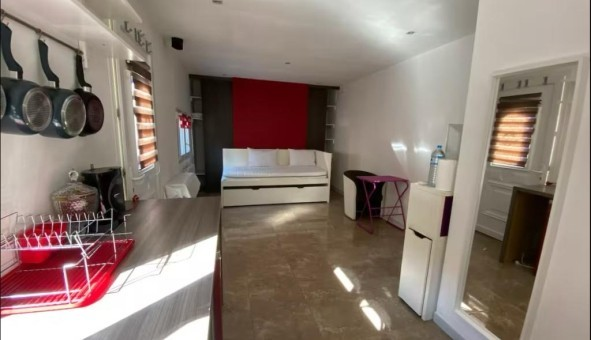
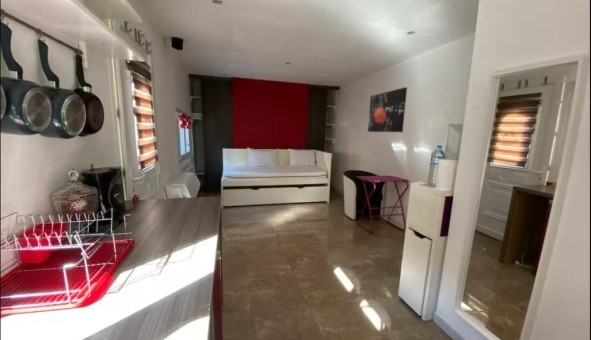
+ wall art [367,86,408,133]
